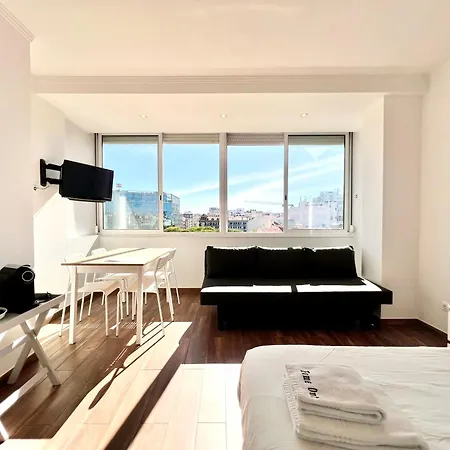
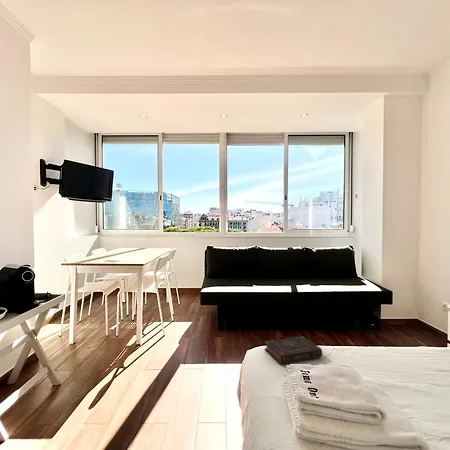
+ book [263,335,323,365]
